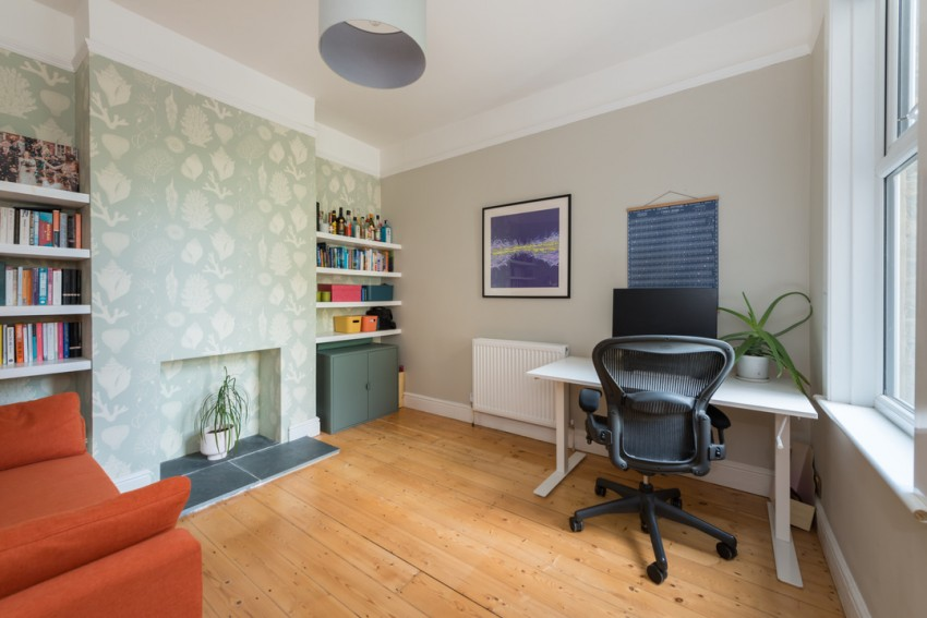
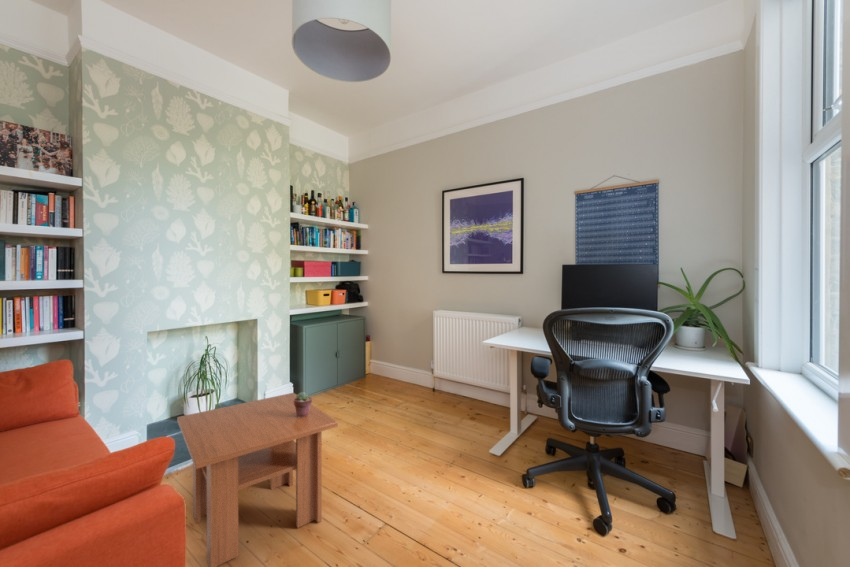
+ coffee table [176,392,339,567]
+ potted succulent [294,391,313,417]
